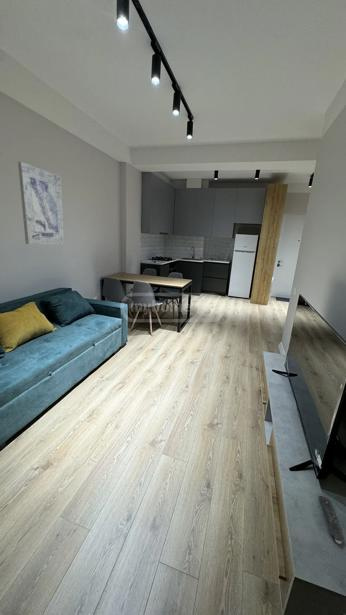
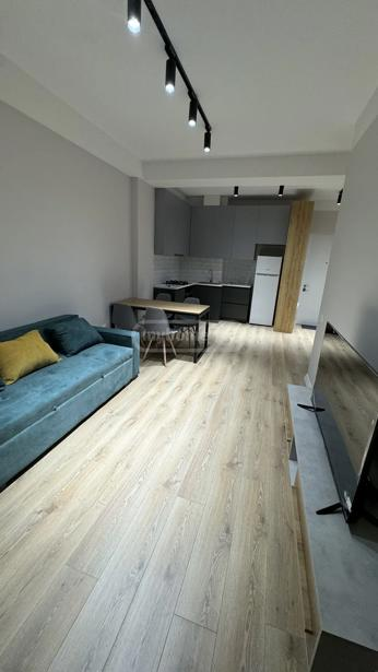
- remote control [318,495,345,545]
- wall art [17,161,65,245]
